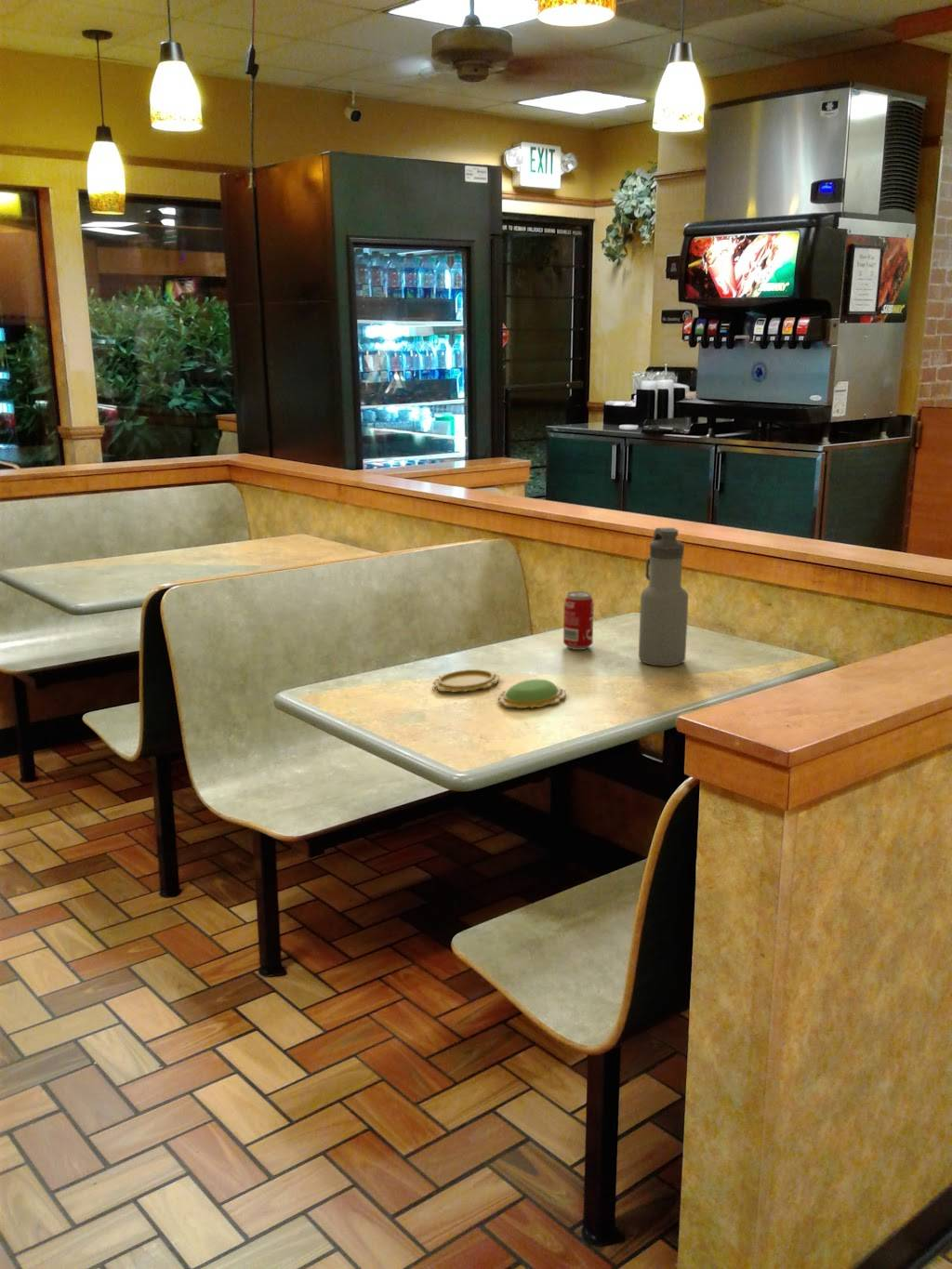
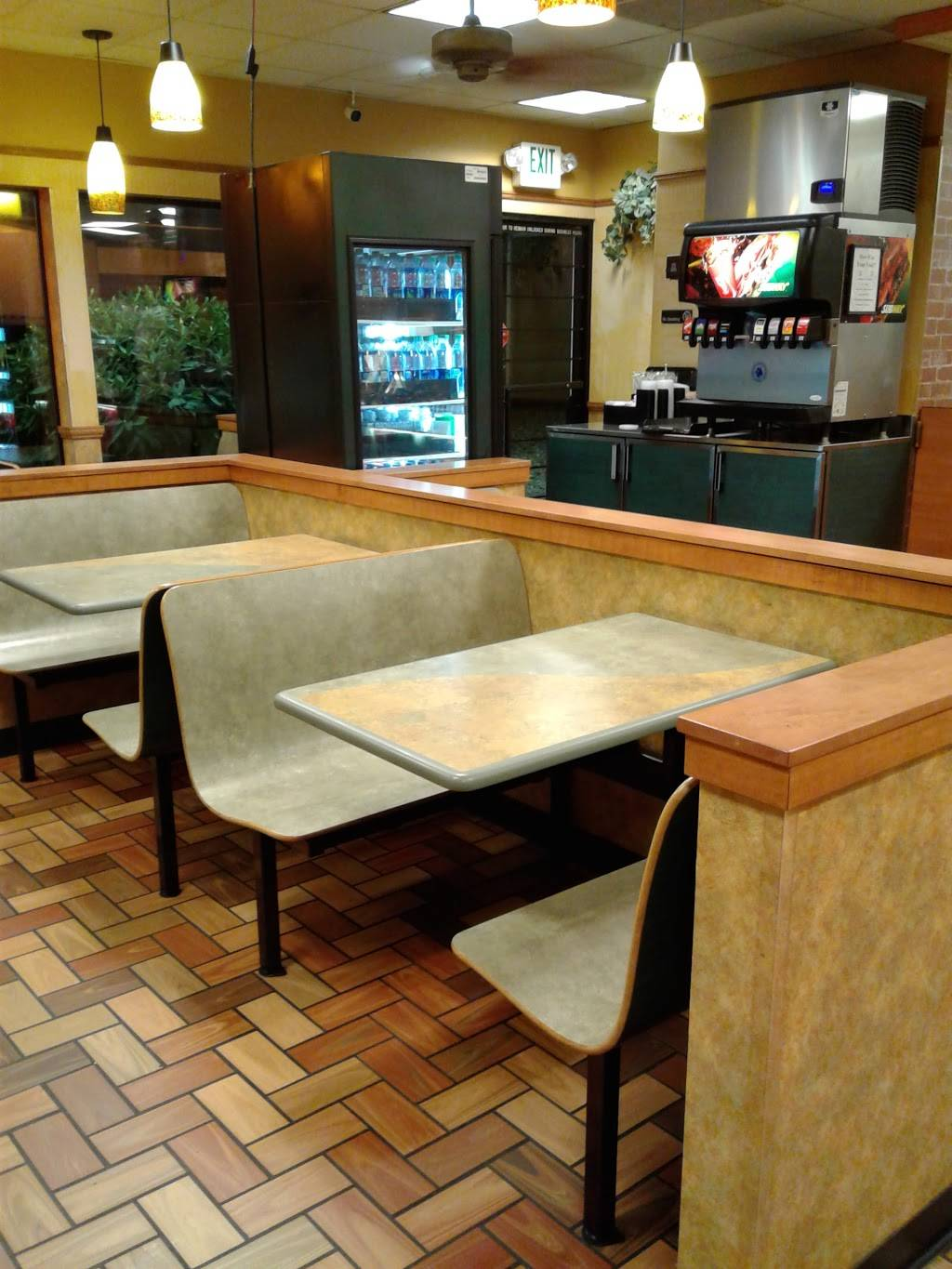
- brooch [432,668,567,709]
- beverage can [562,590,595,651]
- water bottle [638,527,689,667]
